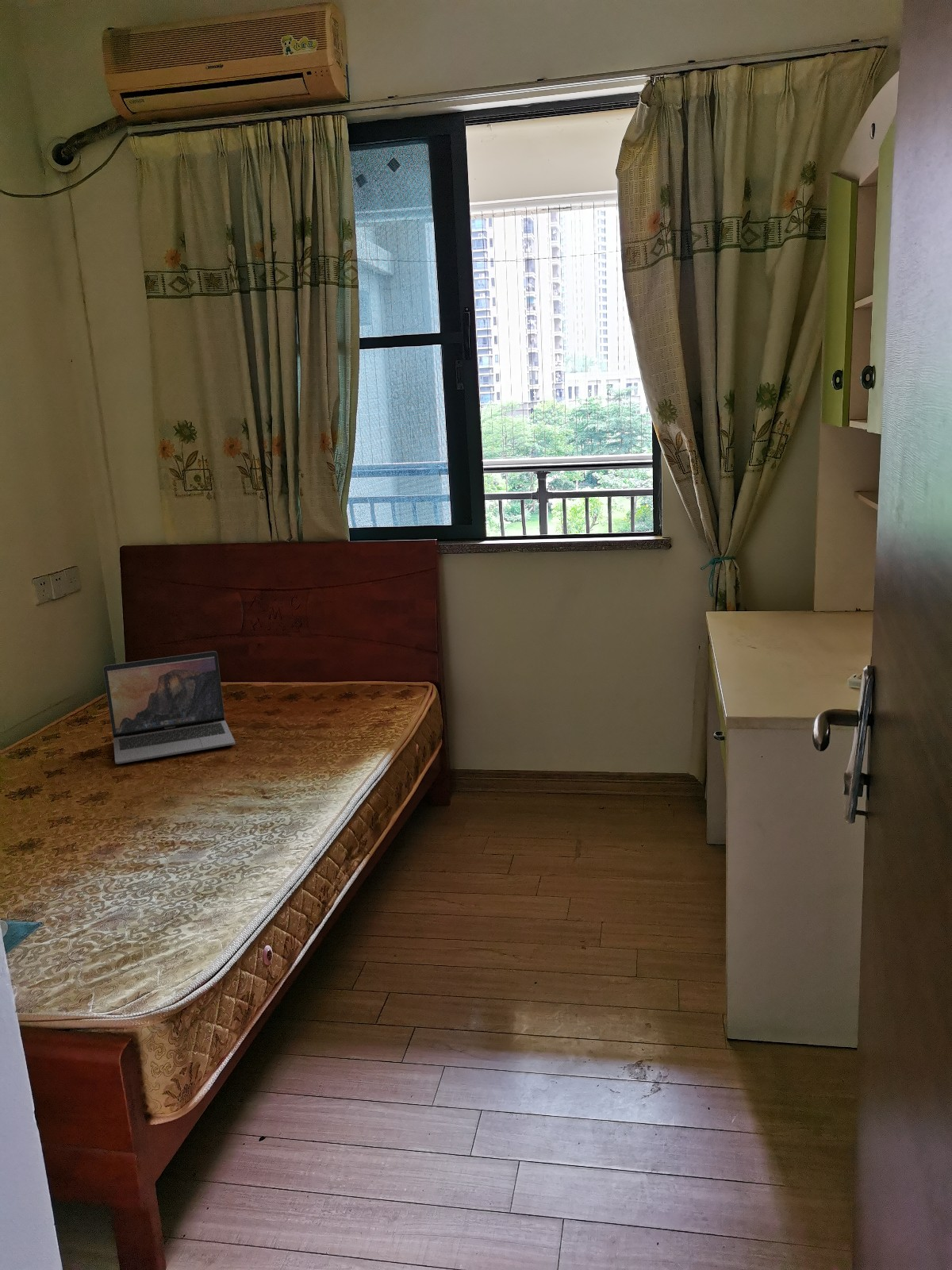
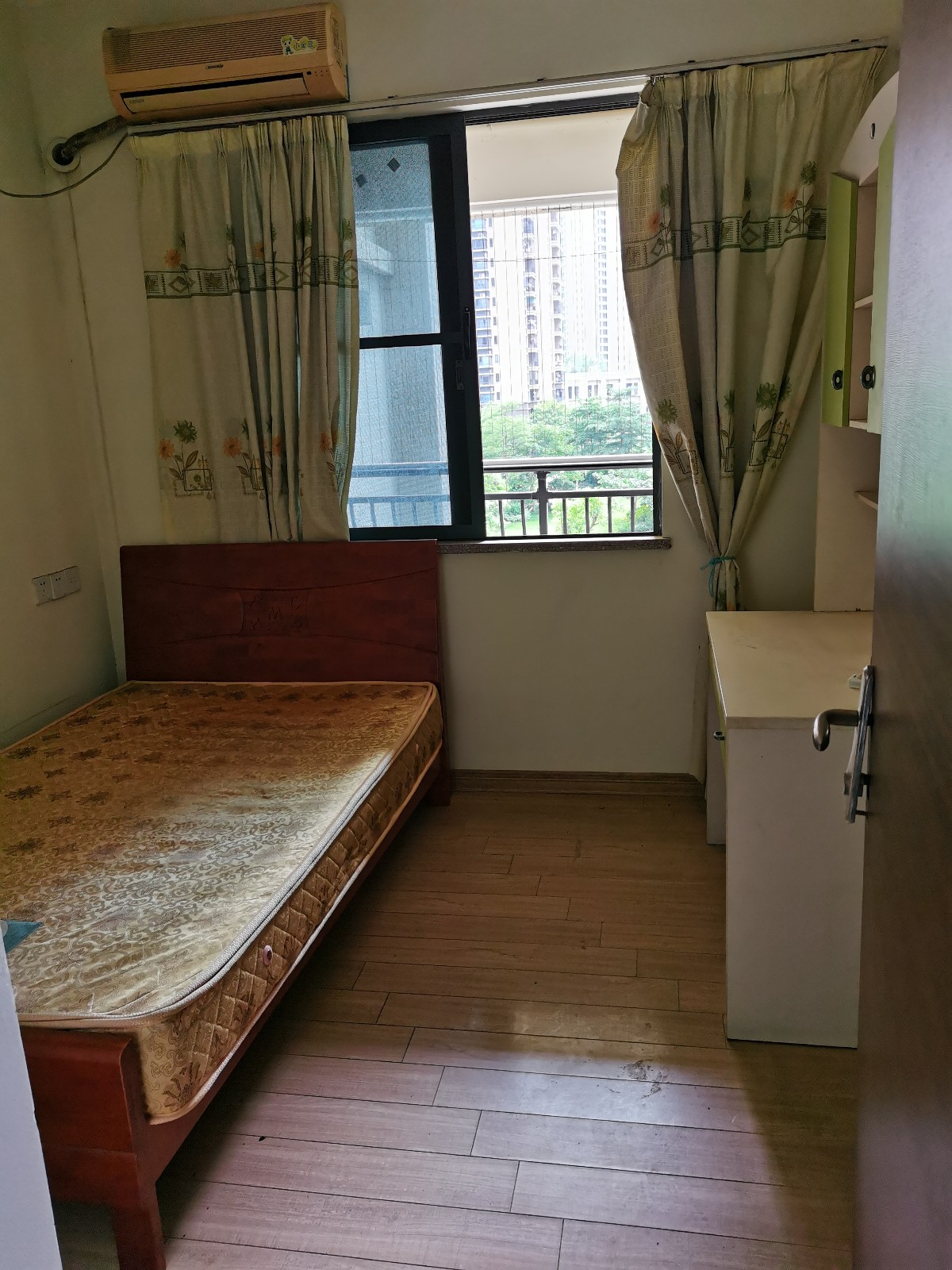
- laptop [102,650,236,764]
